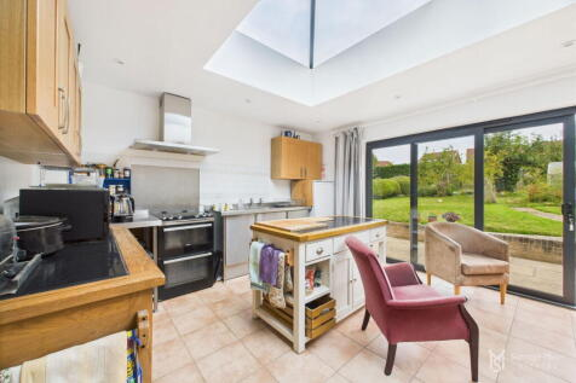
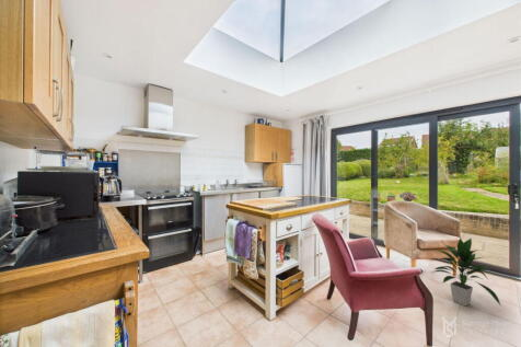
+ indoor plant [431,236,502,306]
